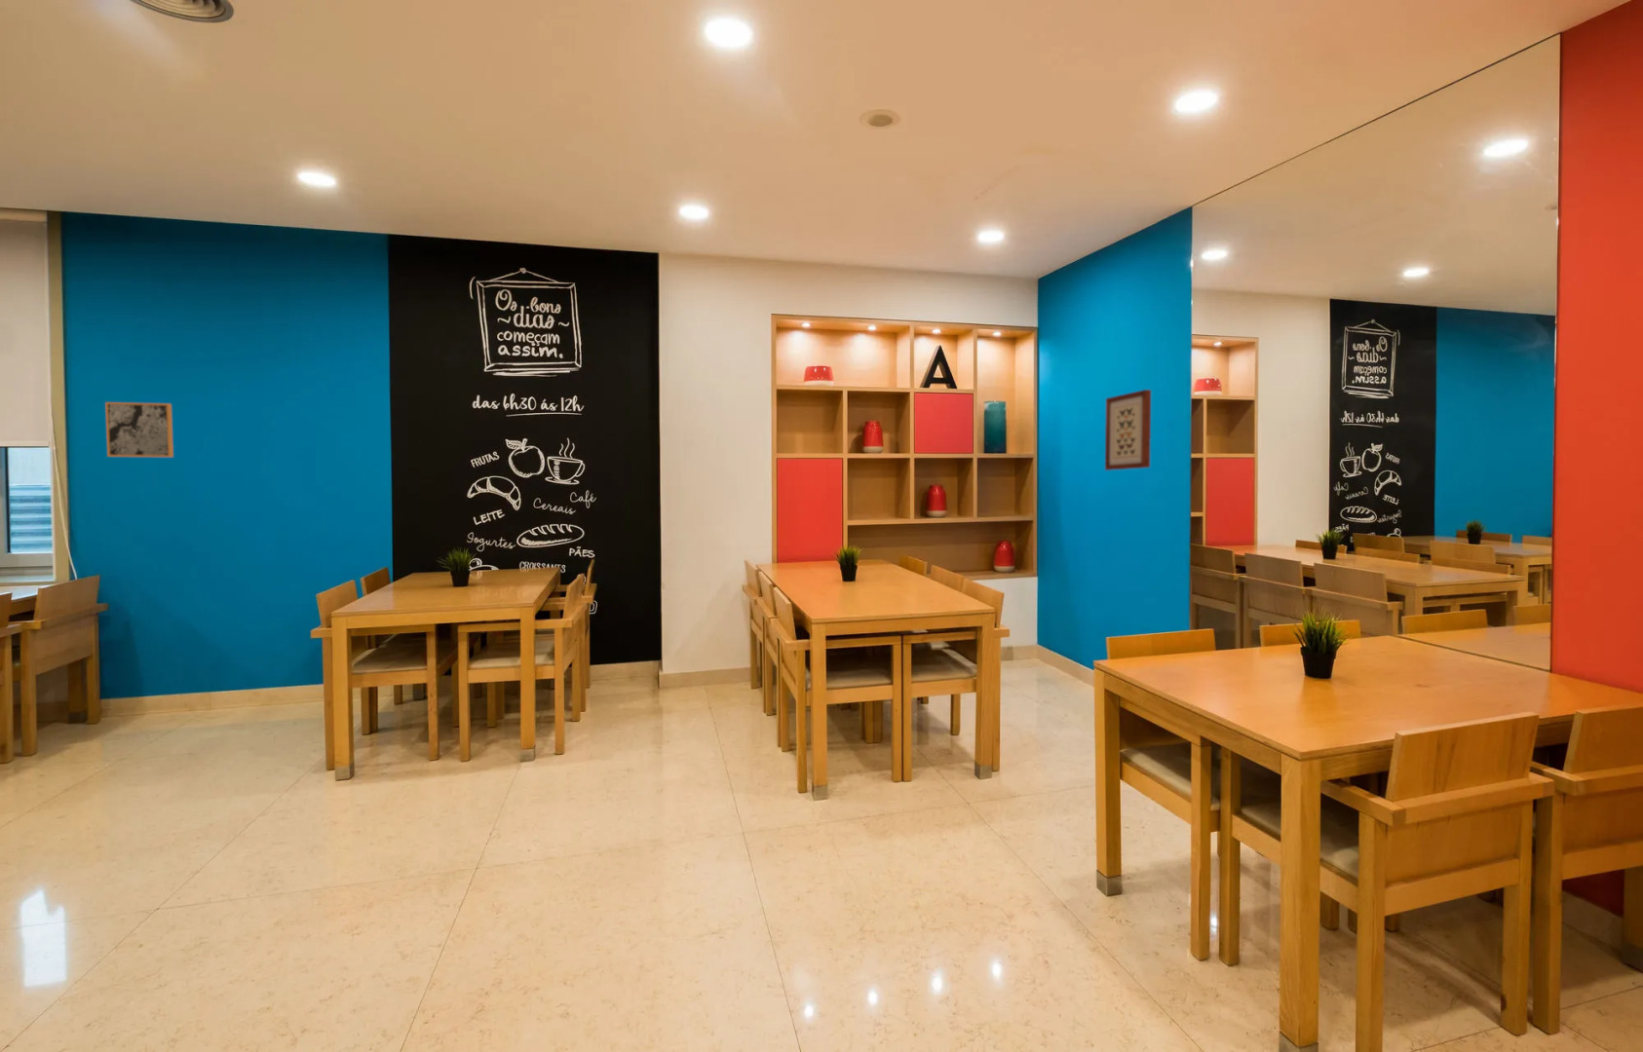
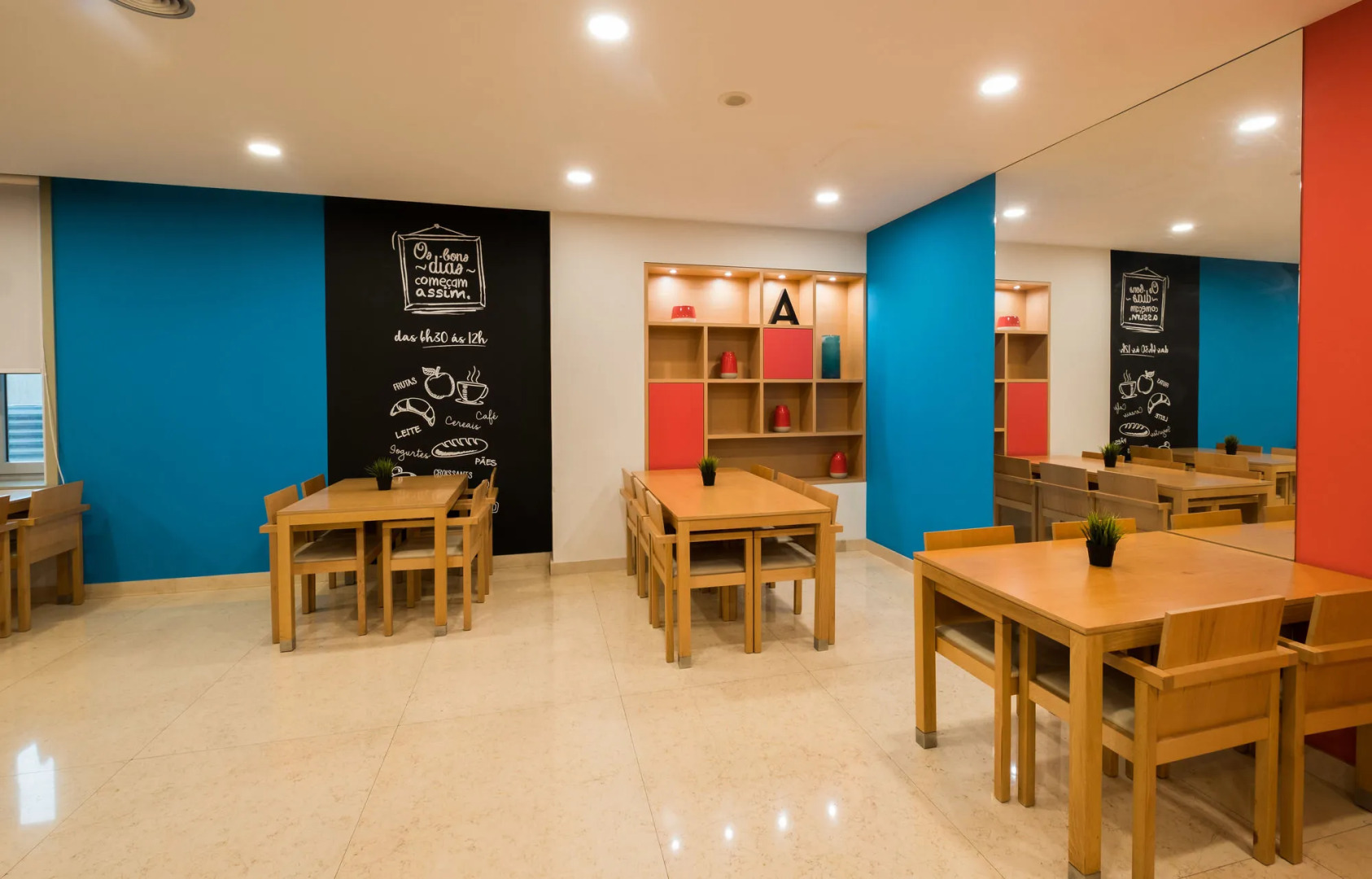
- wall art [1104,389,1152,472]
- wall art [104,401,175,458]
